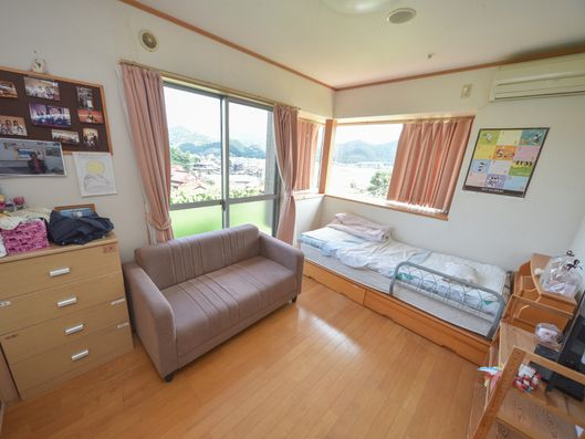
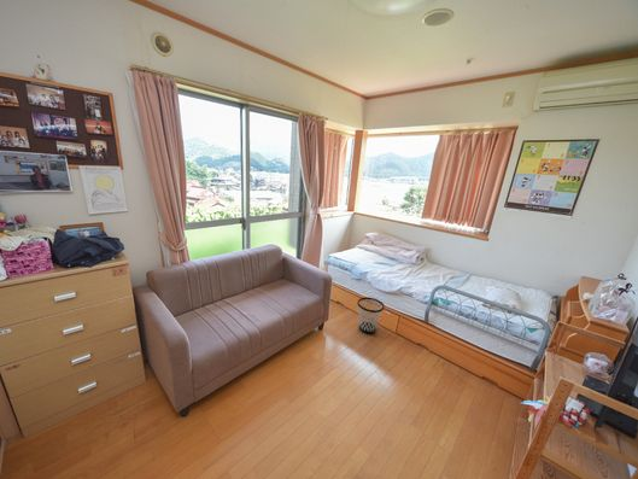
+ wastebasket [356,296,386,334]
